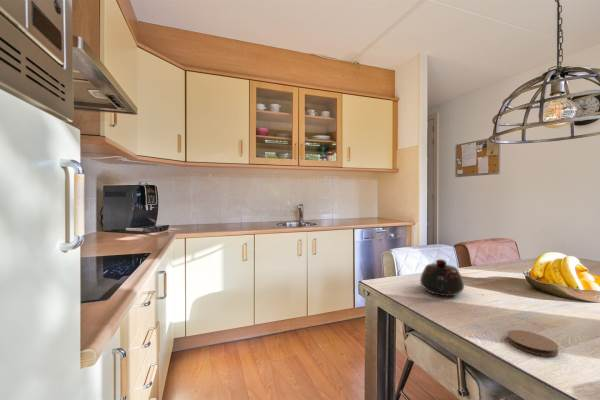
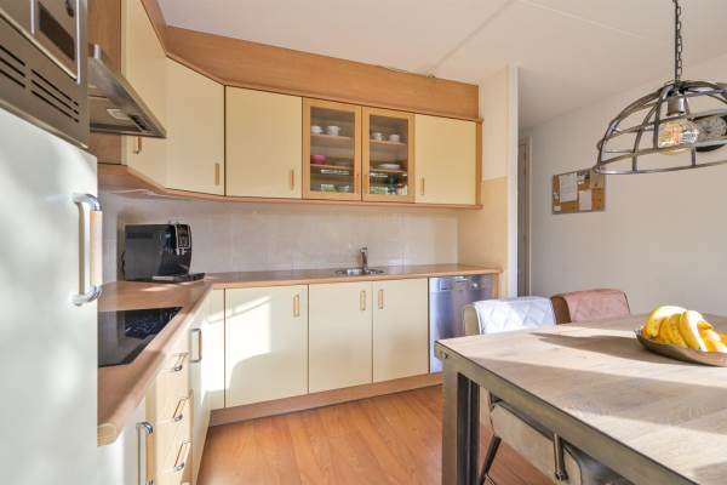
- teapot [419,258,465,297]
- coaster [506,329,559,357]
